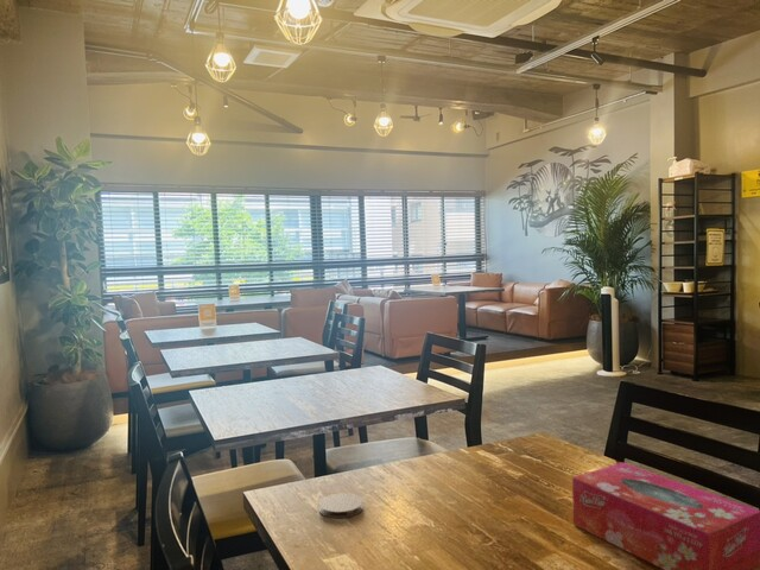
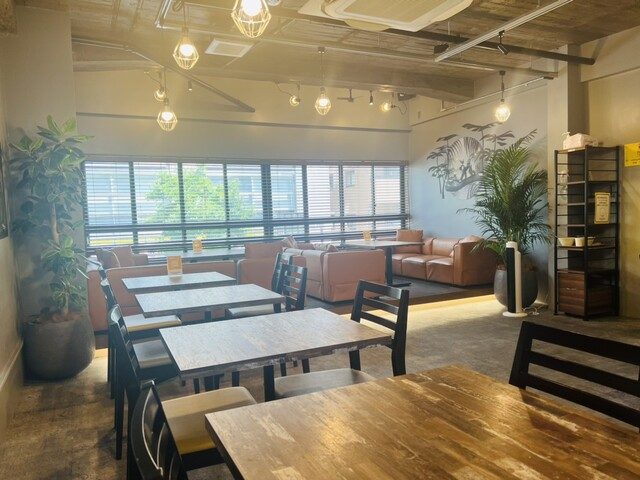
- tissue box [571,462,760,570]
- coaster [318,492,365,519]
